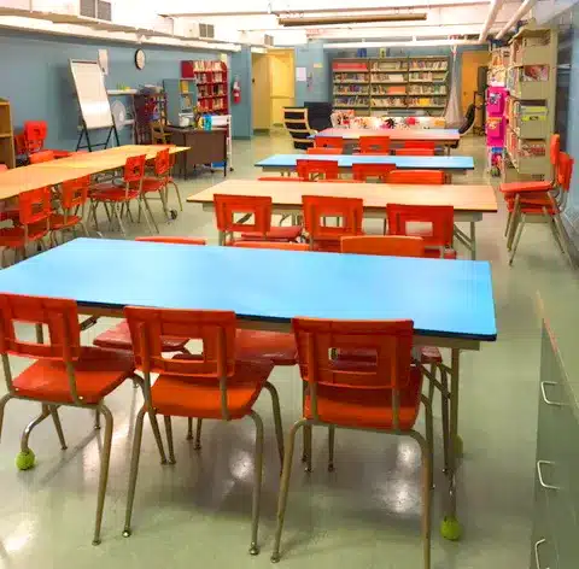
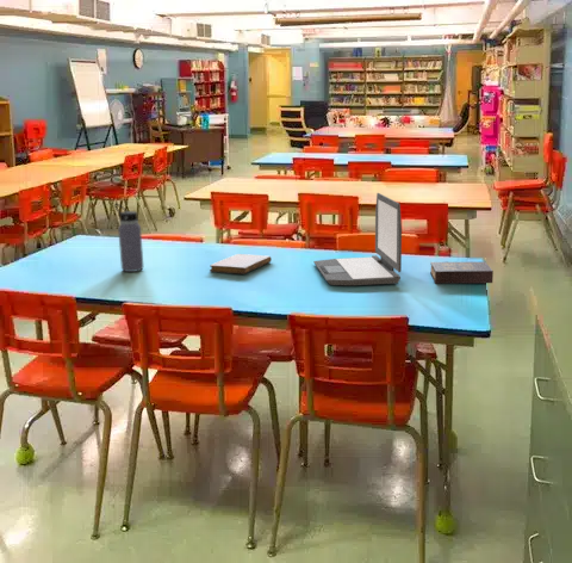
+ notebook [209,253,273,276]
+ laptop [312,192,403,286]
+ hardback book [429,261,495,285]
+ water bottle [113,203,144,273]
